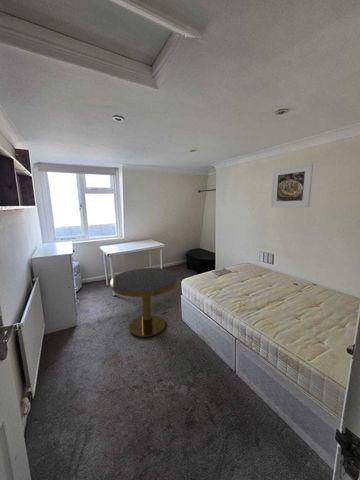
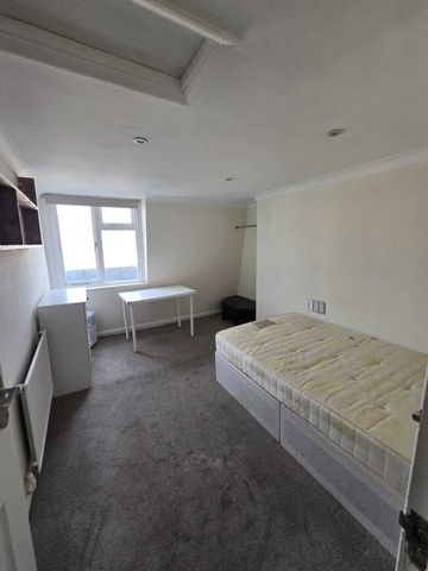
- side table [109,267,180,338]
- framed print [270,162,314,208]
